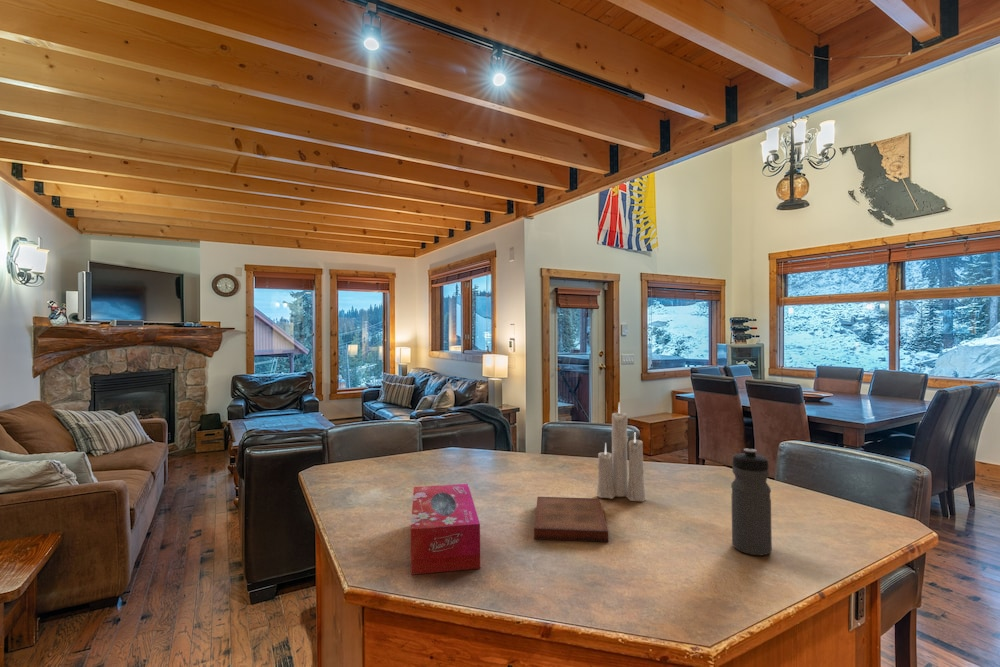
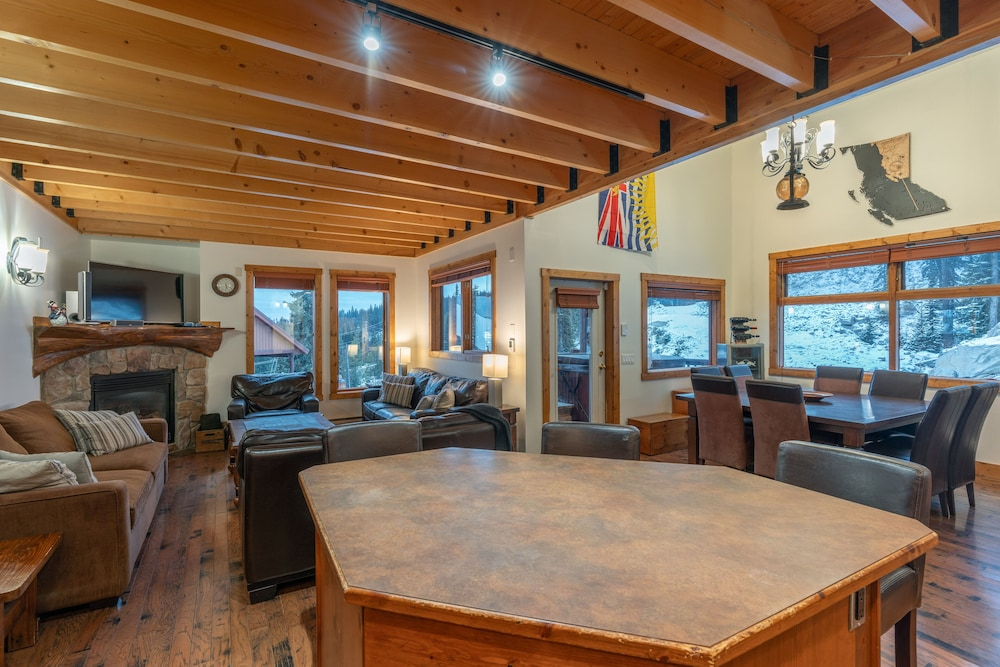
- candle [596,401,646,503]
- tissue box [410,483,481,576]
- book [533,496,609,543]
- water bottle [730,448,773,557]
